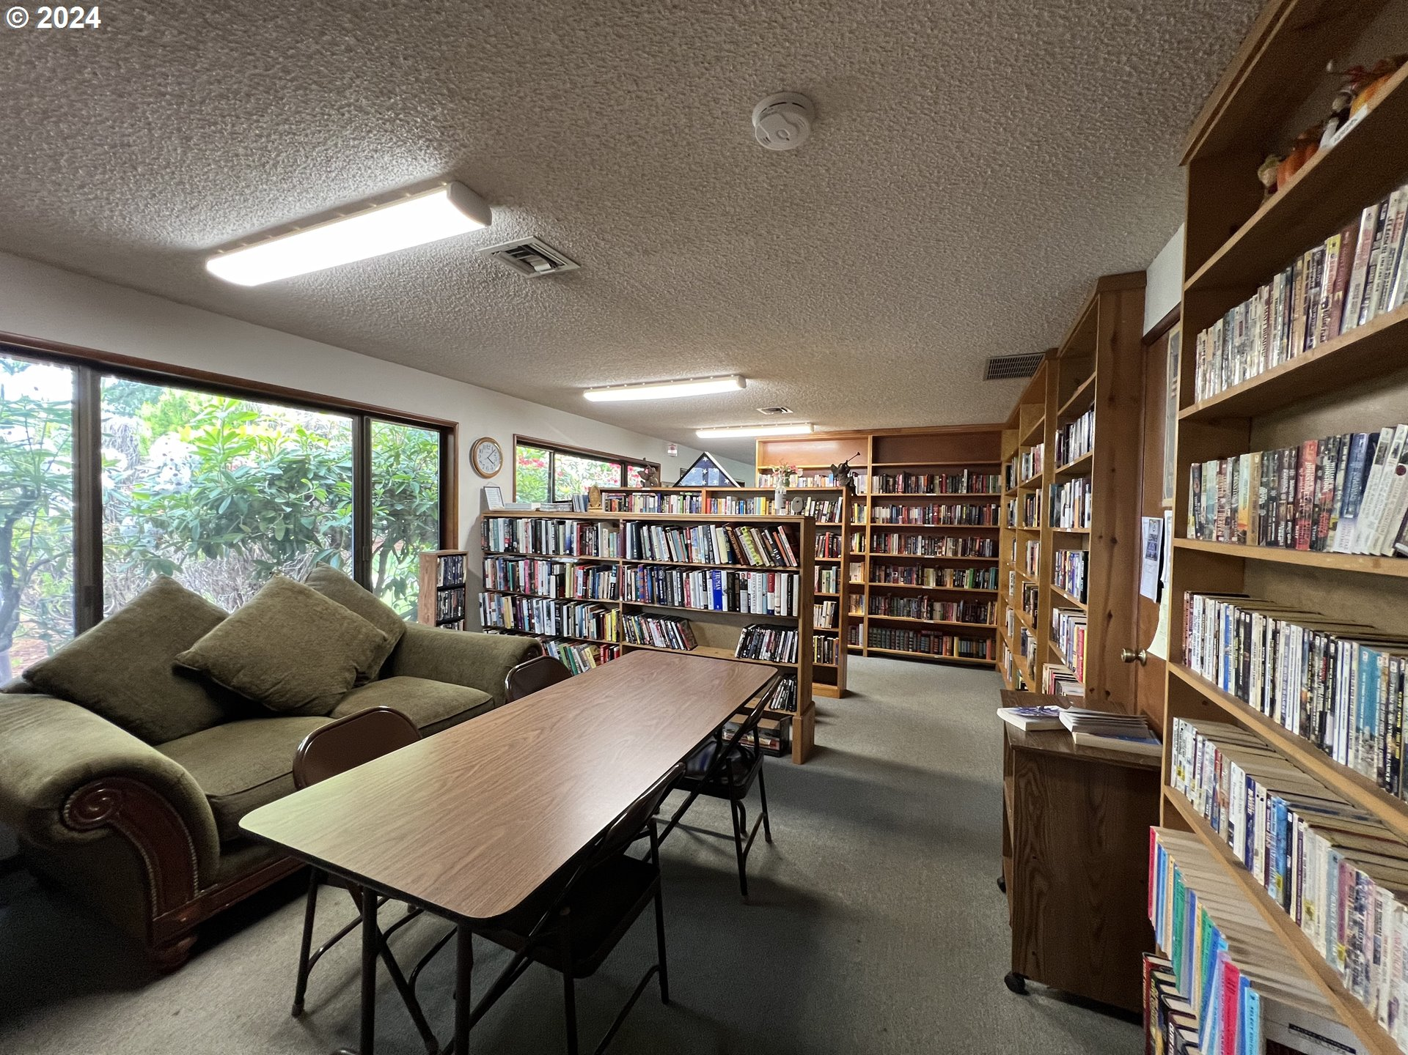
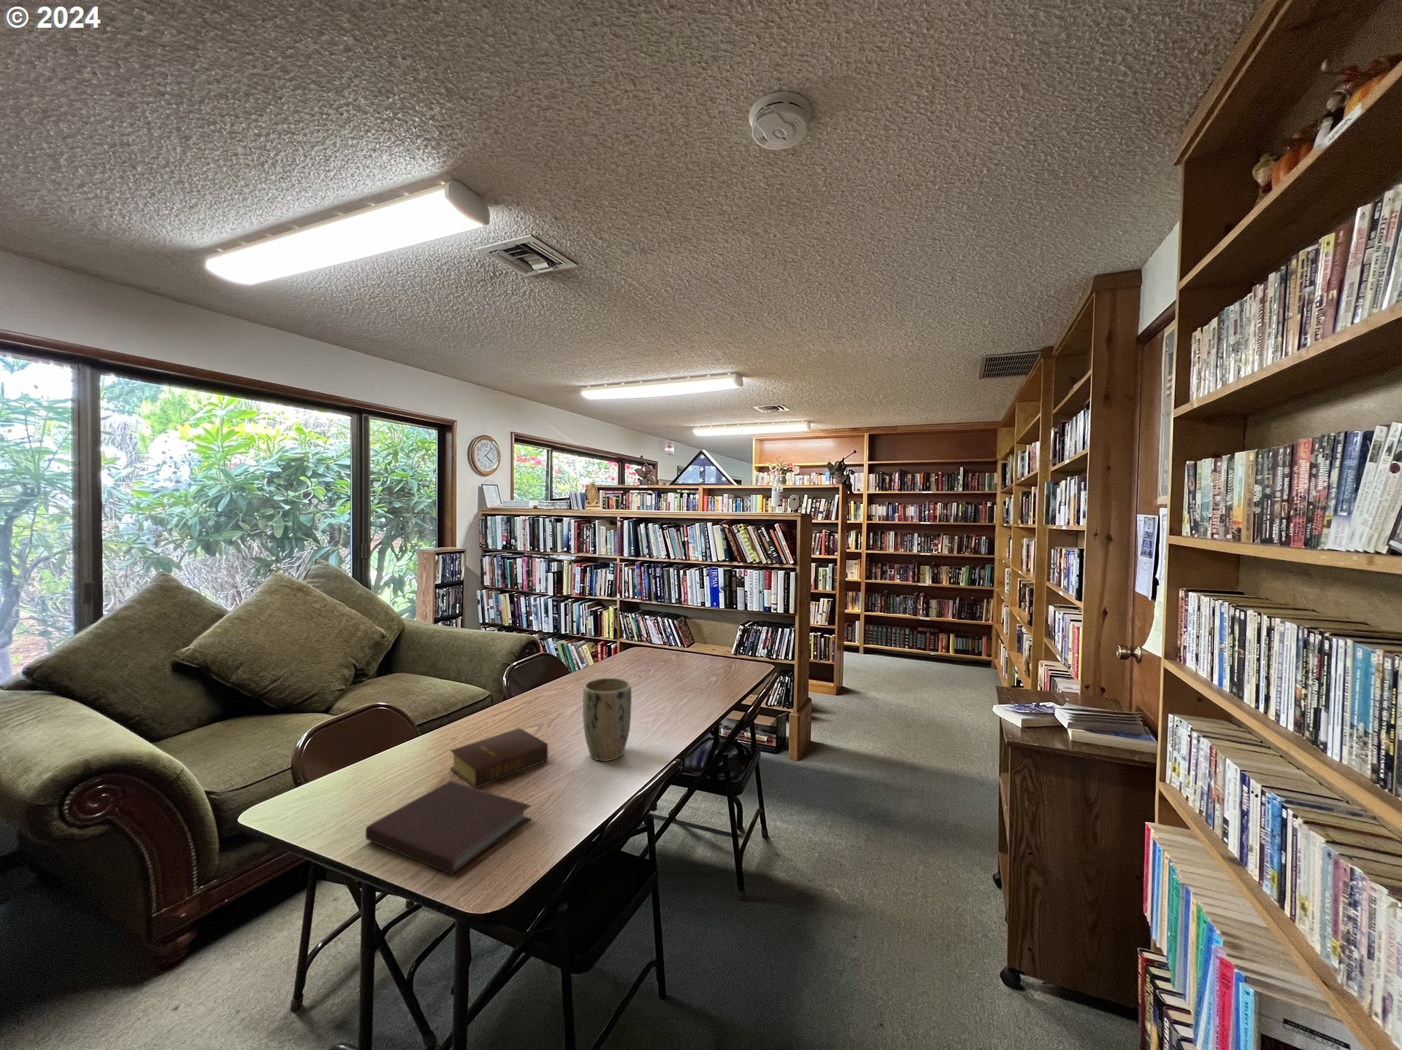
+ notebook [365,780,532,877]
+ plant pot [582,677,633,762]
+ bible [449,728,549,789]
